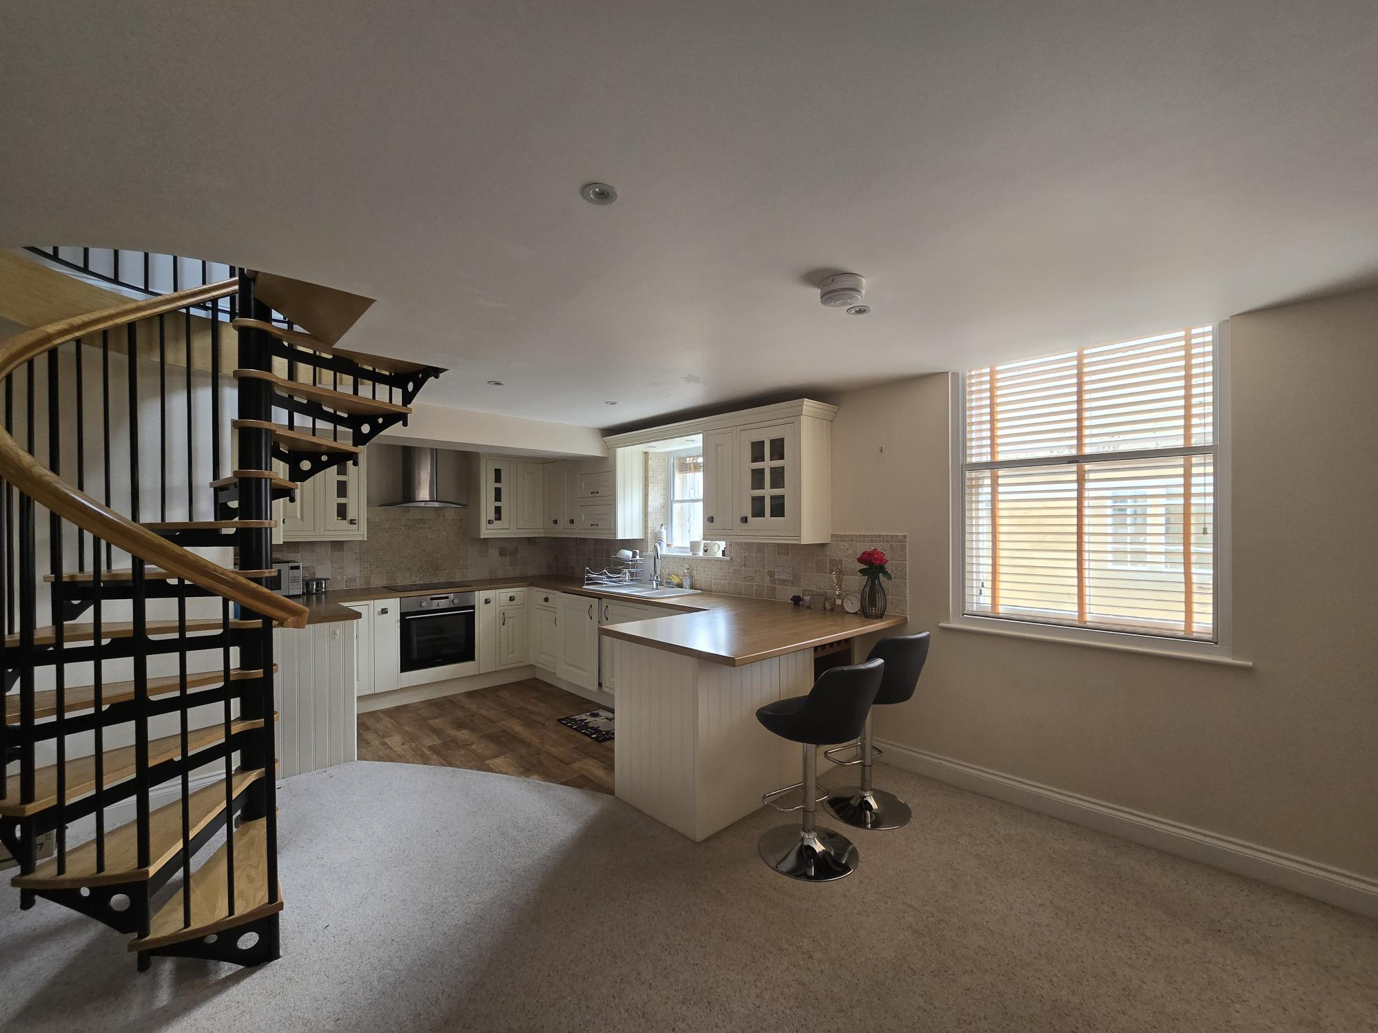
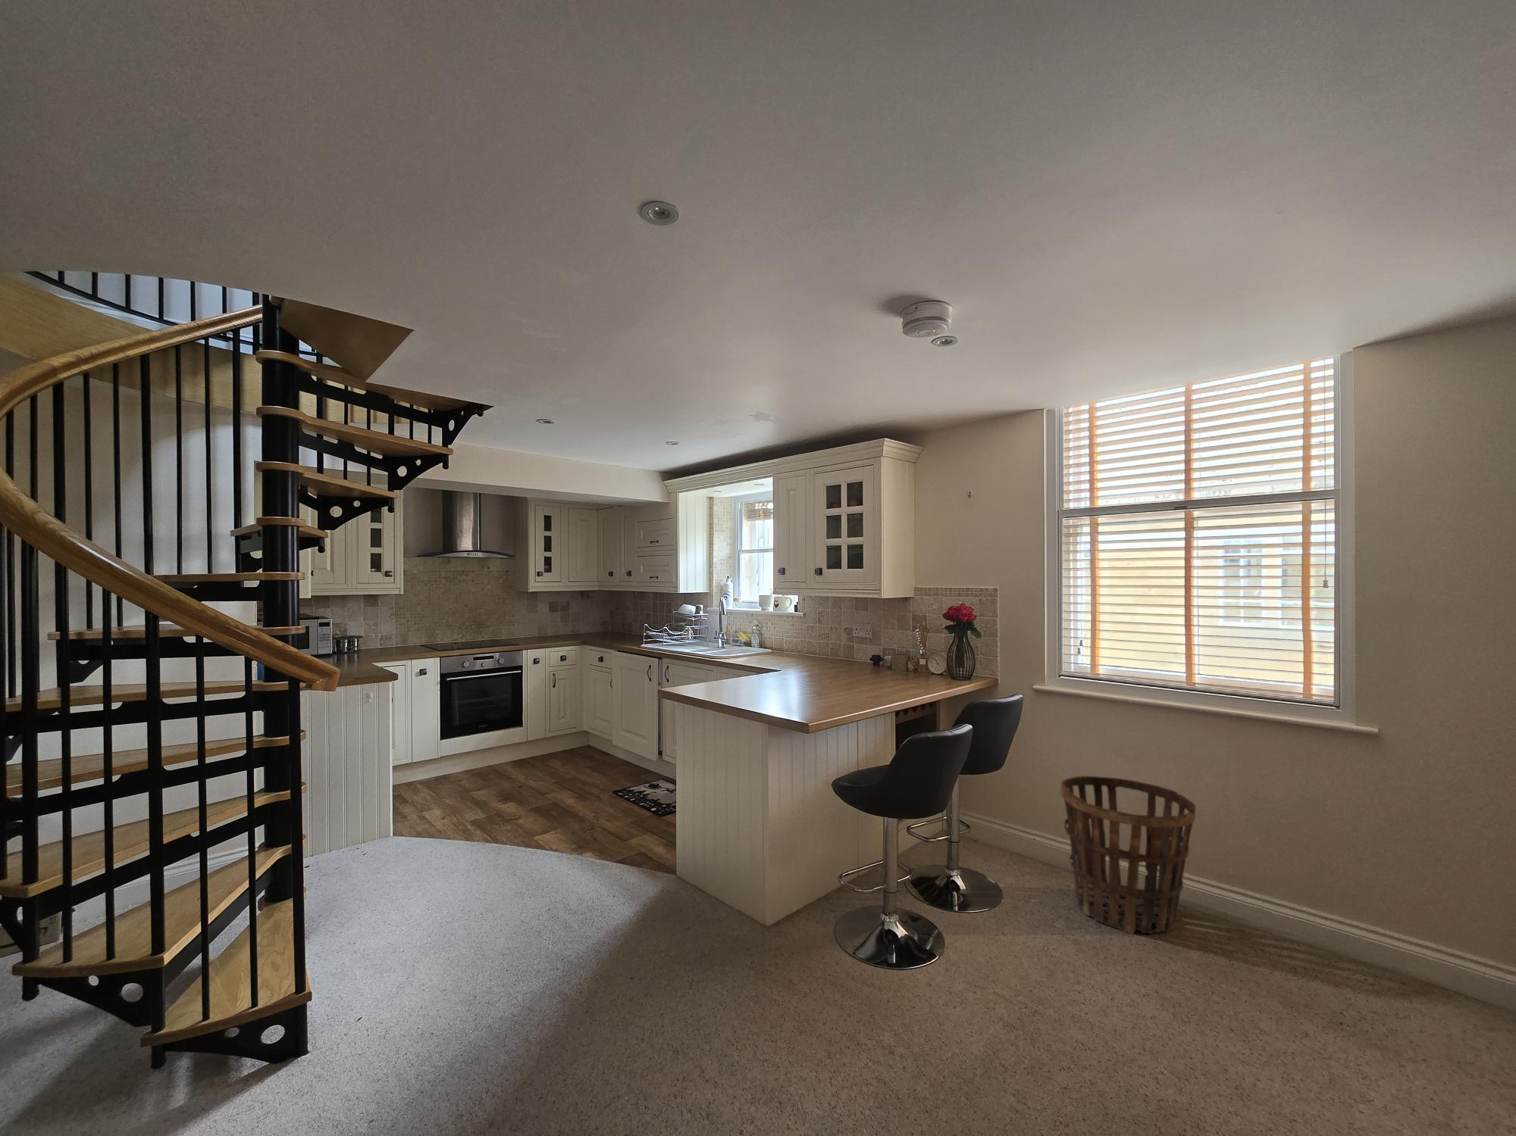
+ basket [1059,774,1196,934]
